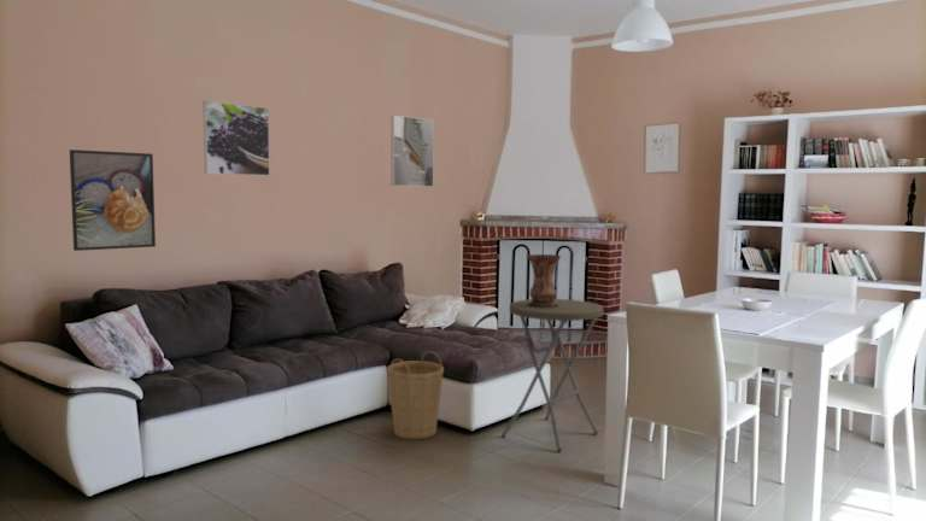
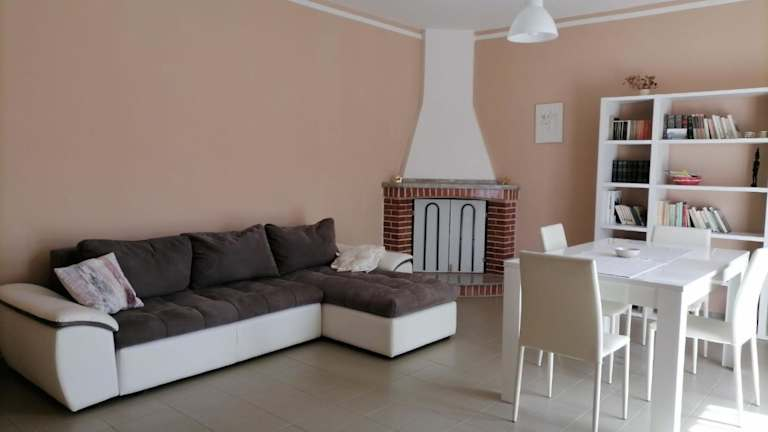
- vase [526,253,562,308]
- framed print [201,100,271,177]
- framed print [389,113,435,188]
- side table [500,298,604,452]
- basket [386,350,445,440]
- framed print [69,148,157,252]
